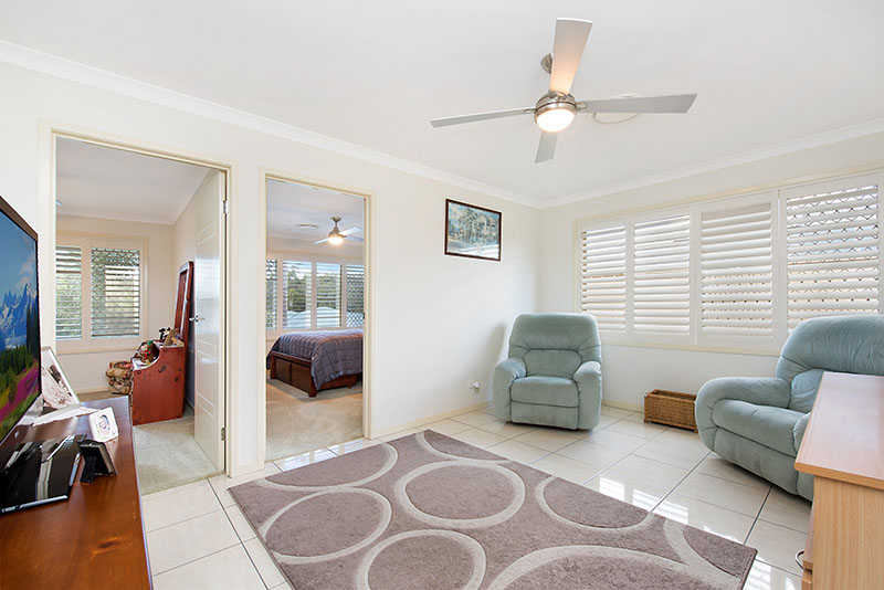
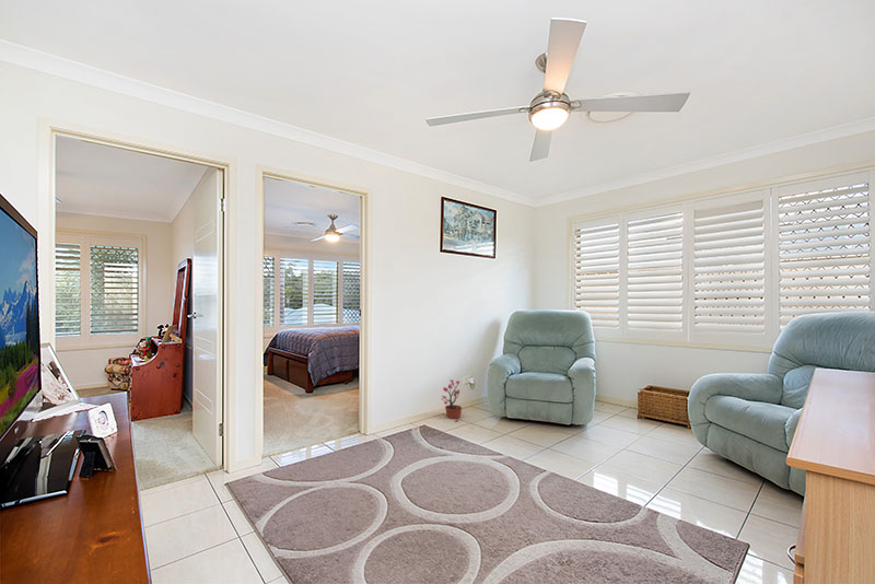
+ potted plant [440,378,463,422]
